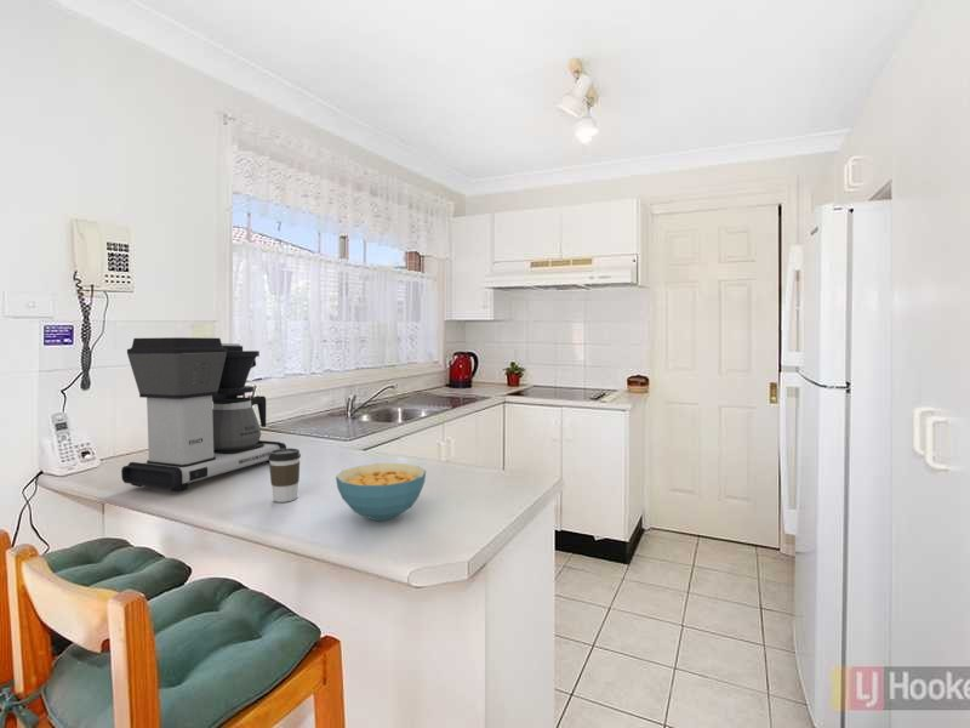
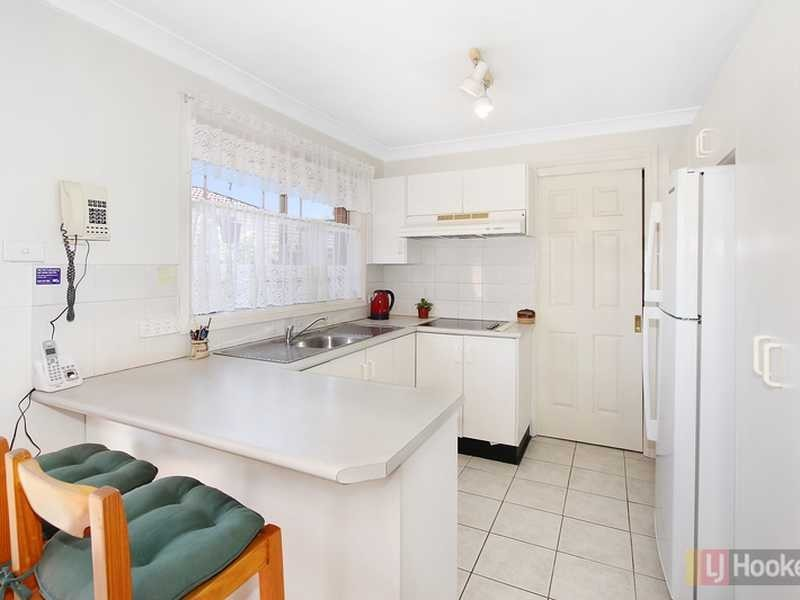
- cereal bowl [335,462,427,522]
- coffee maker [120,336,287,493]
- coffee cup [268,447,302,504]
